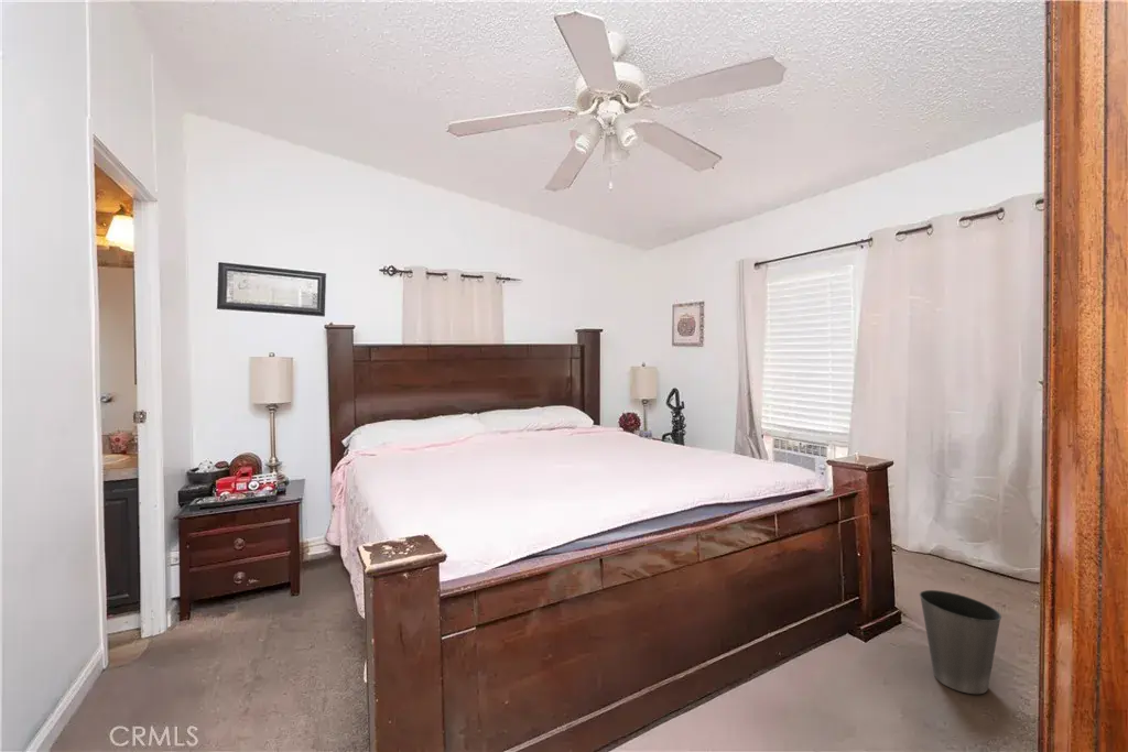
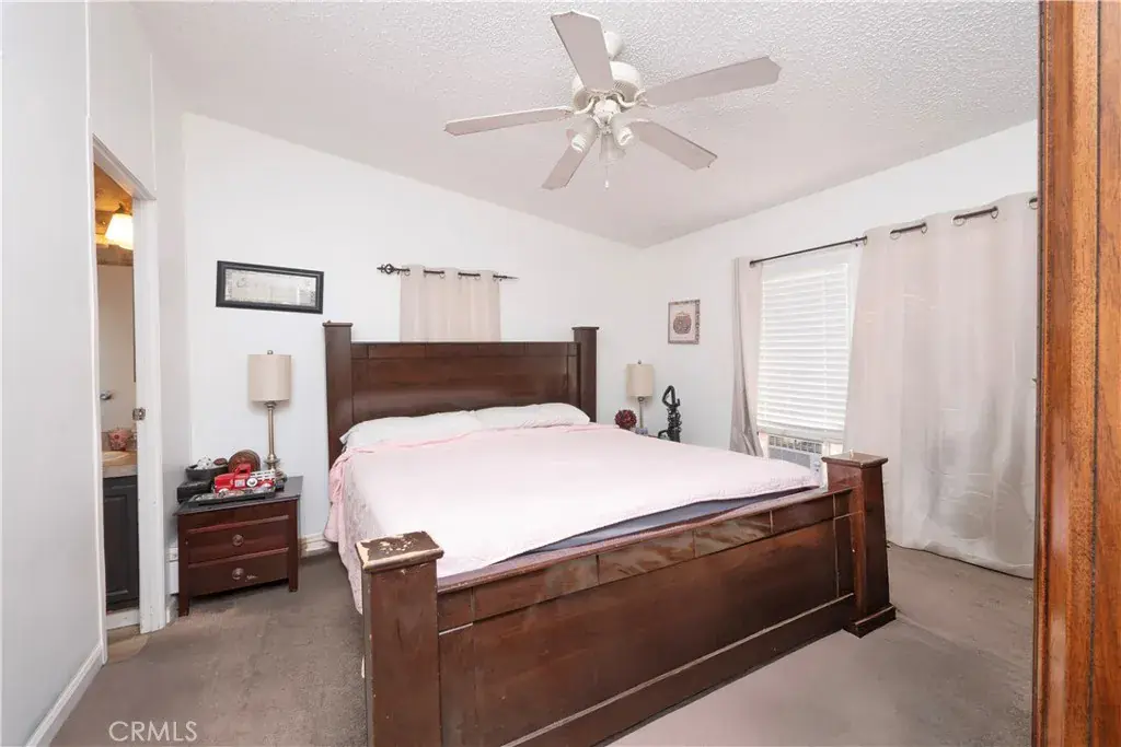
- waste basket [919,589,1002,695]
